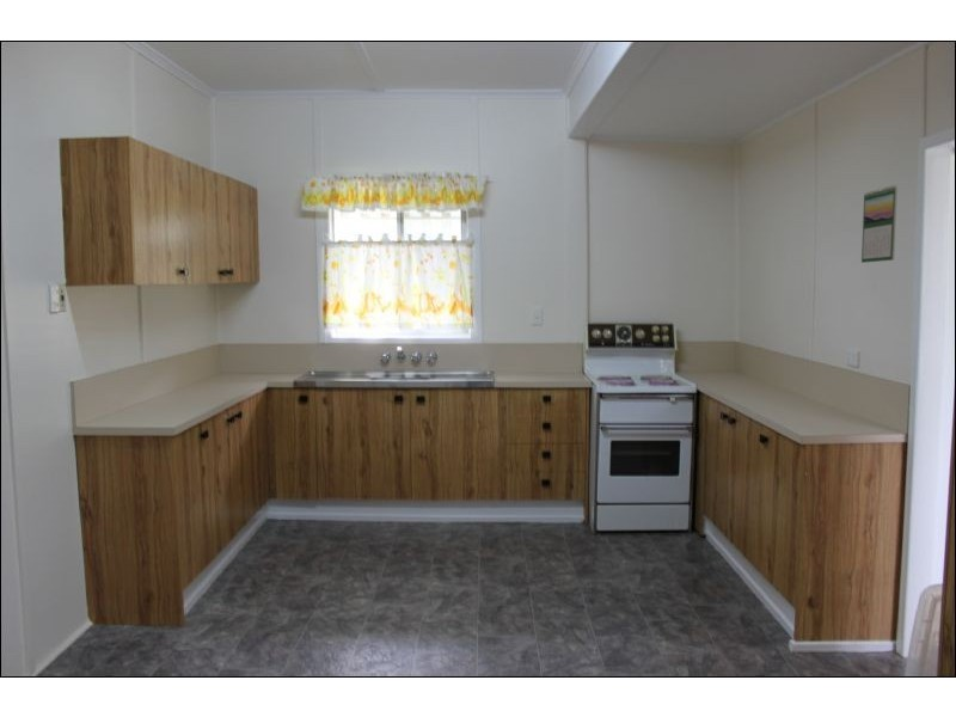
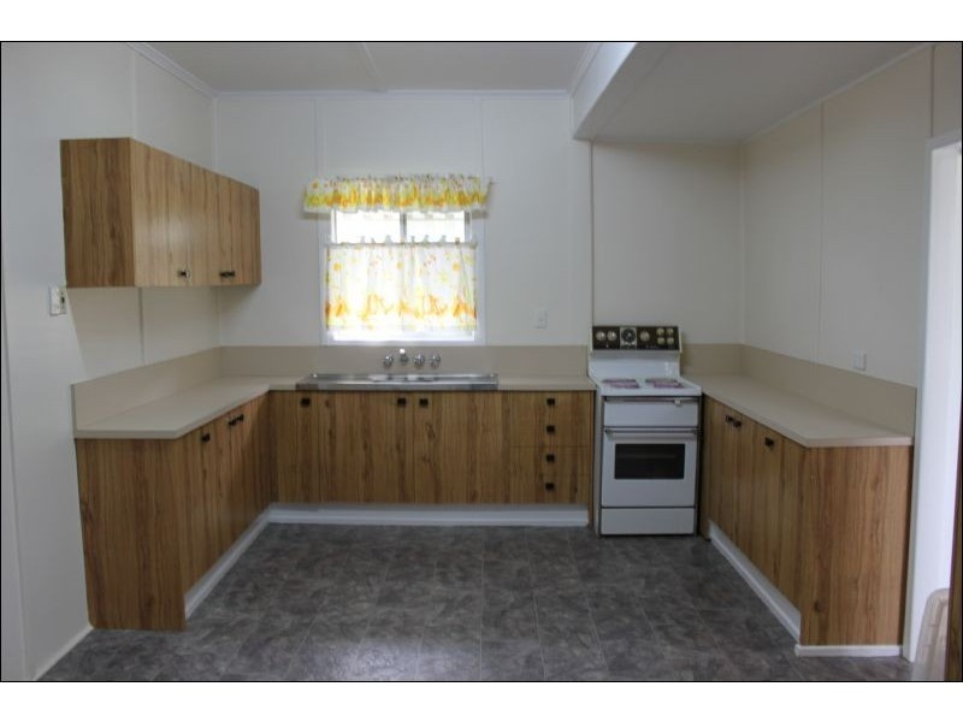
- calendar [860,184,899,264]
